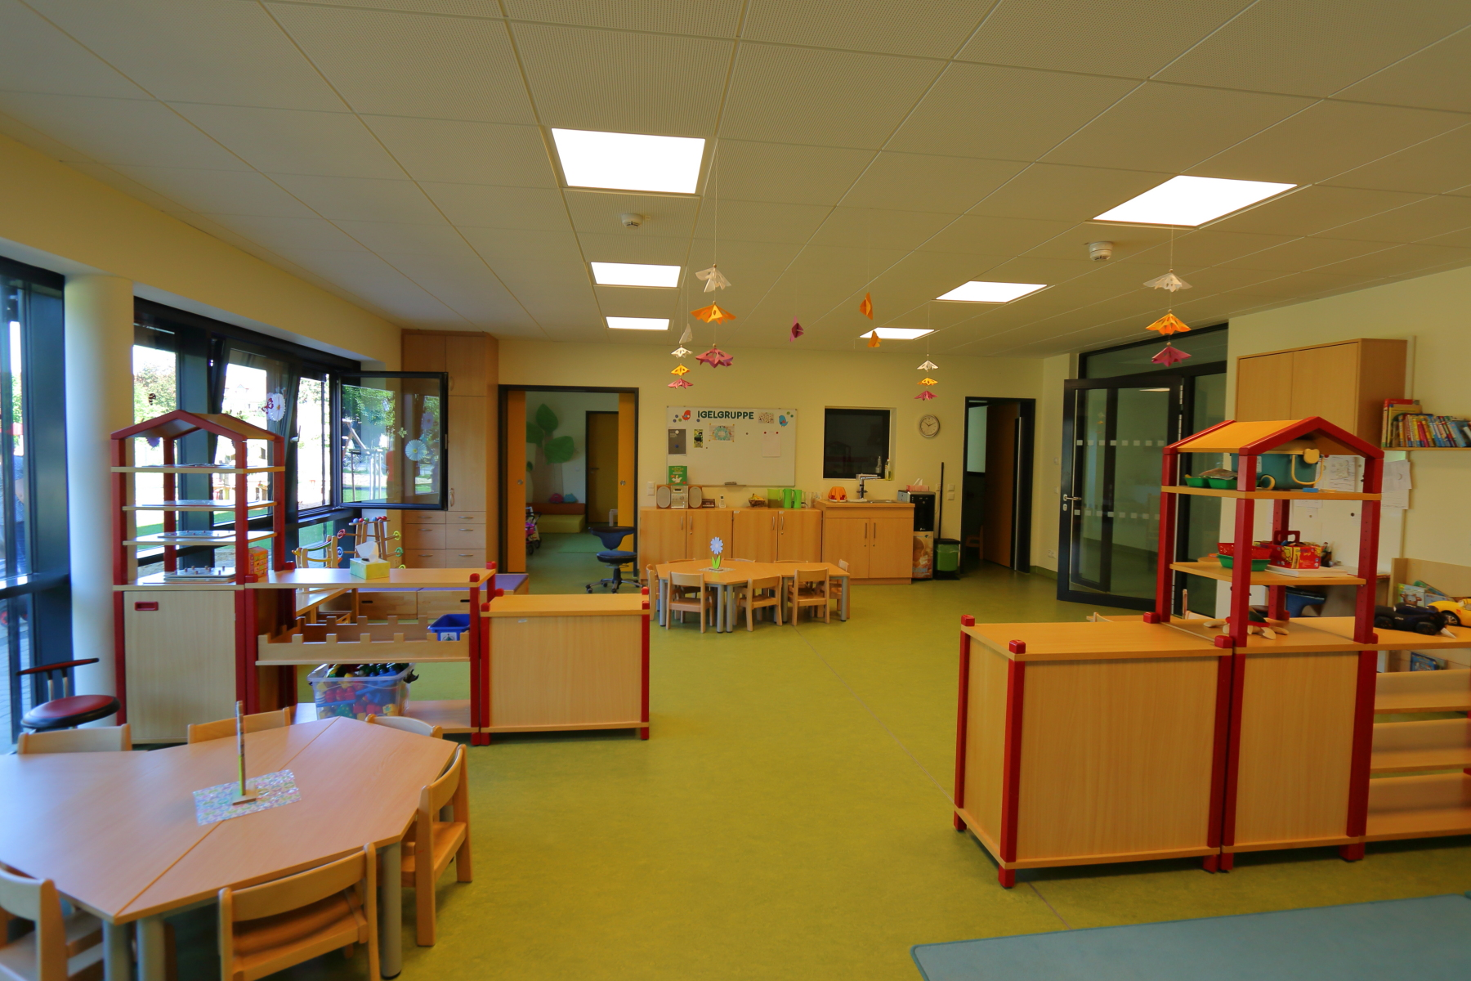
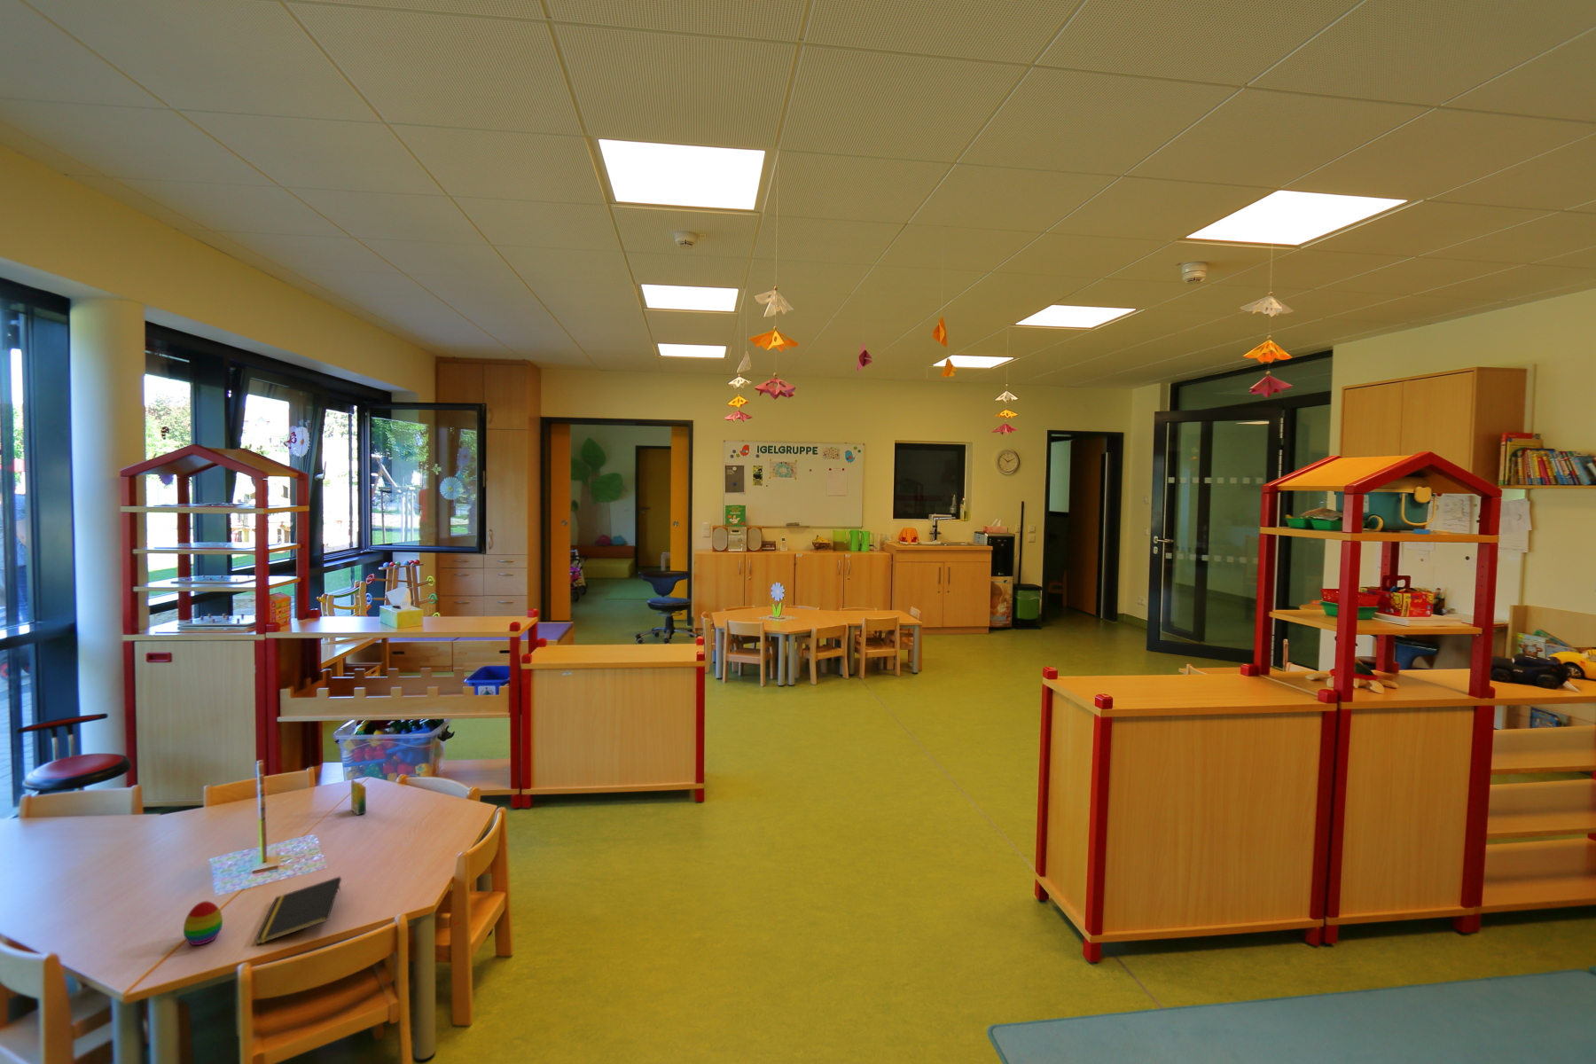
+ crayon box [350,779,367,816]
+ notepad [254,876,342,946]
+ decorative egg [183,900,223,946]
